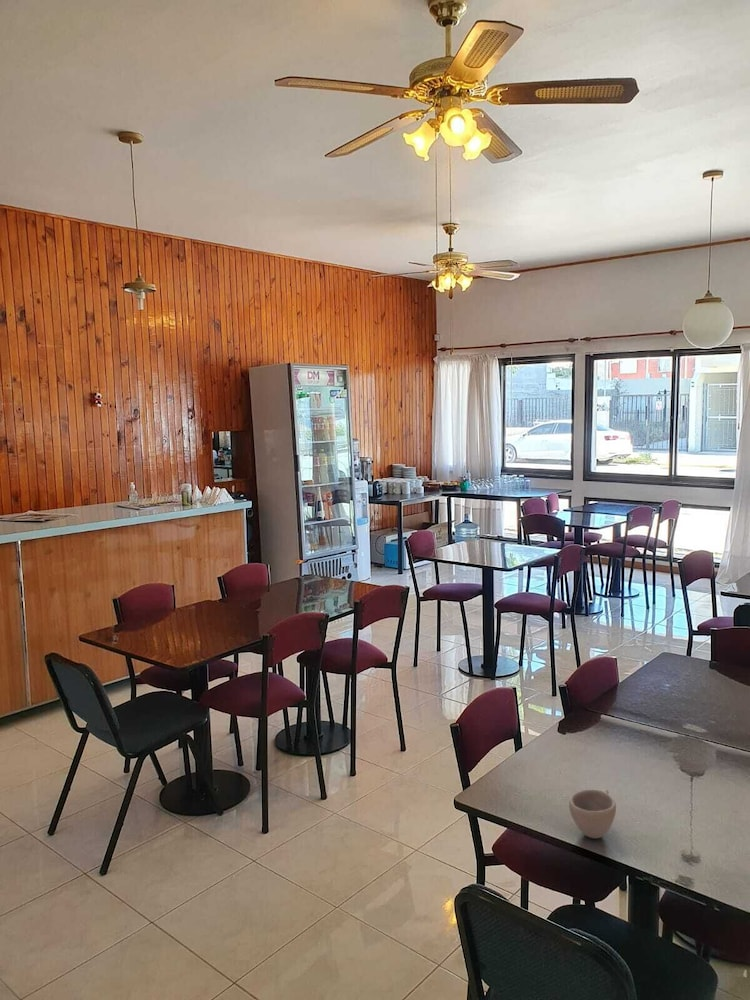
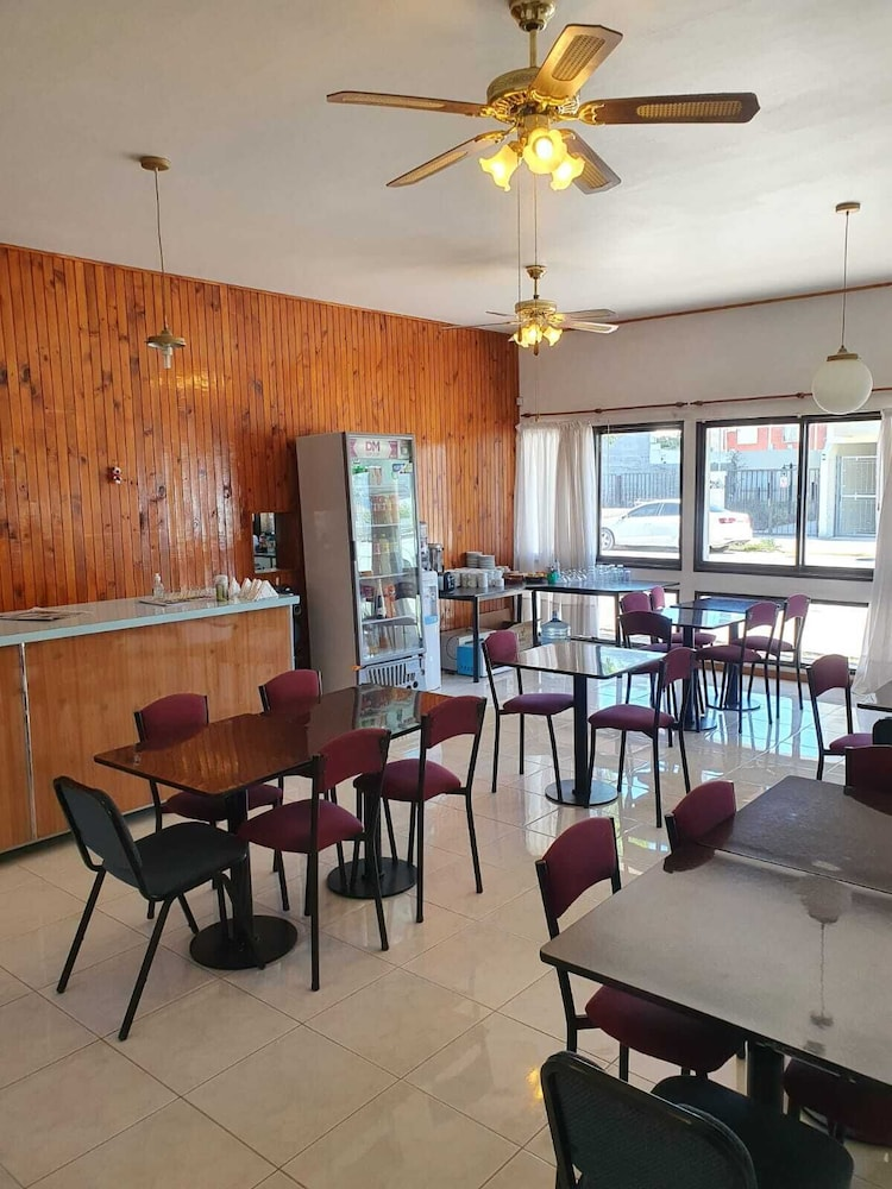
- cup [568,788,617,839]
